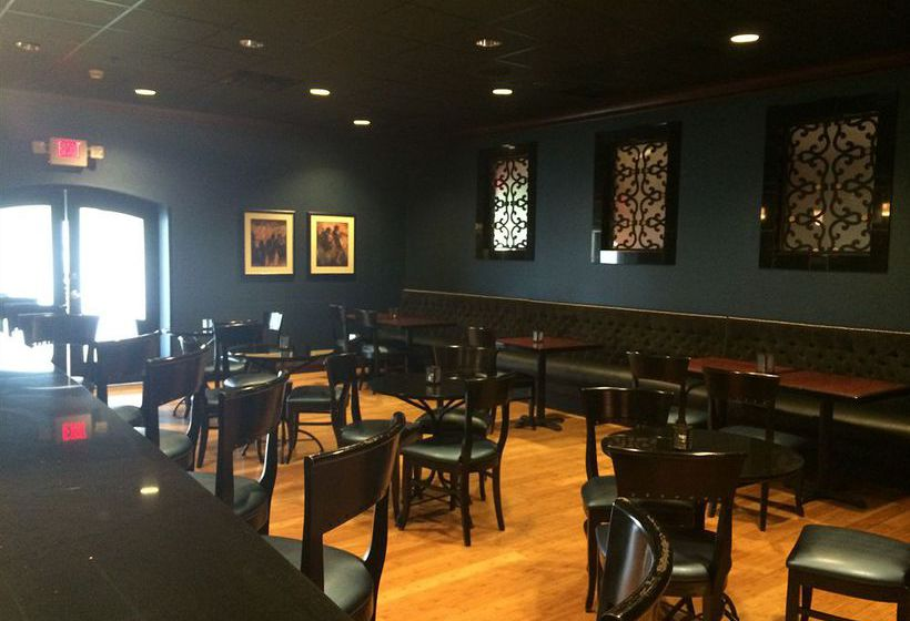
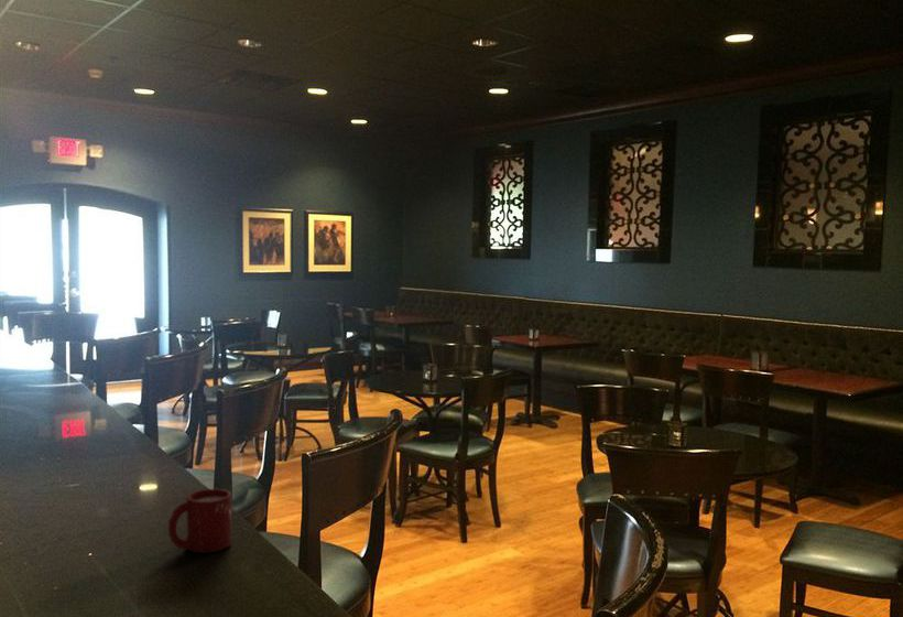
+ cup [167,488,232,554]
